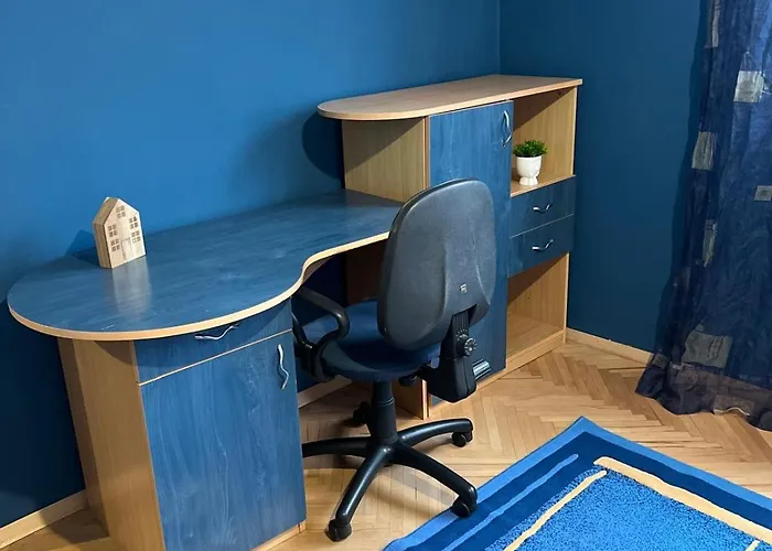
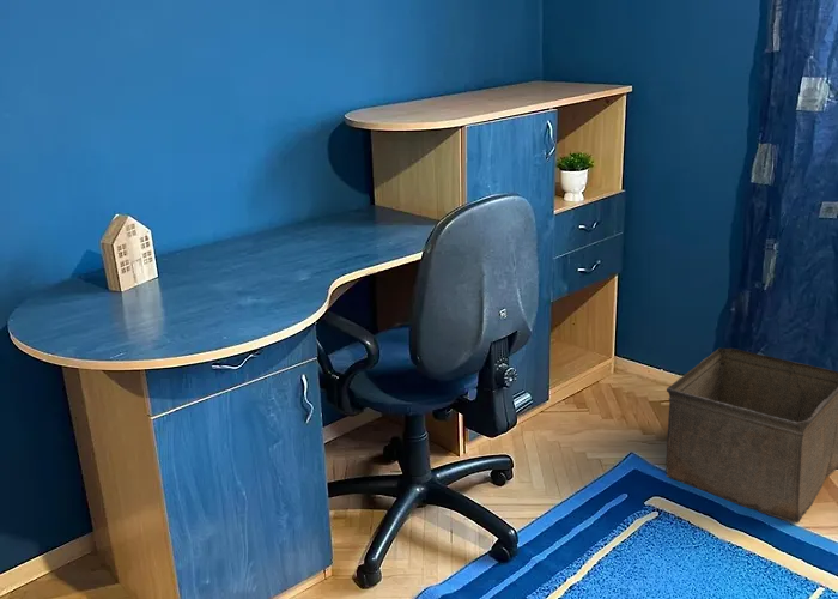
+ storage bin [664,347,838,524]
